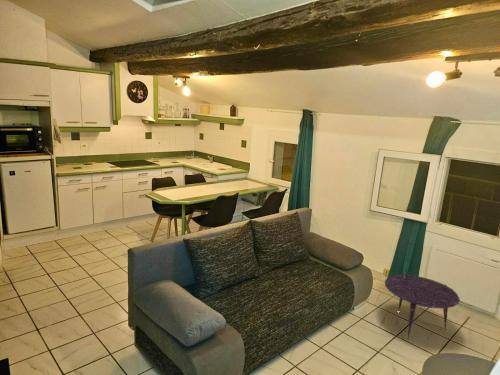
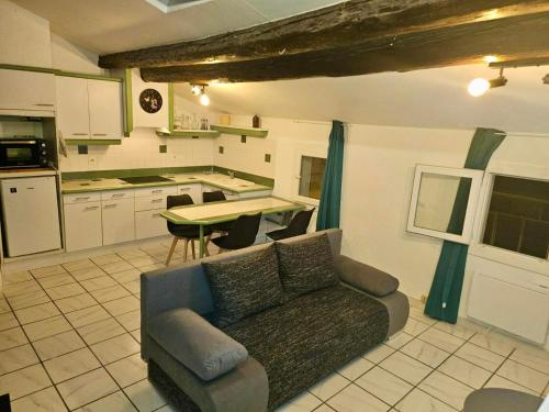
- side table [384,272,461,343]
